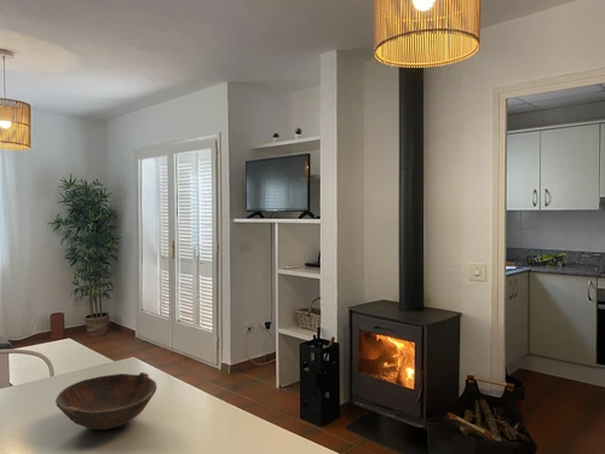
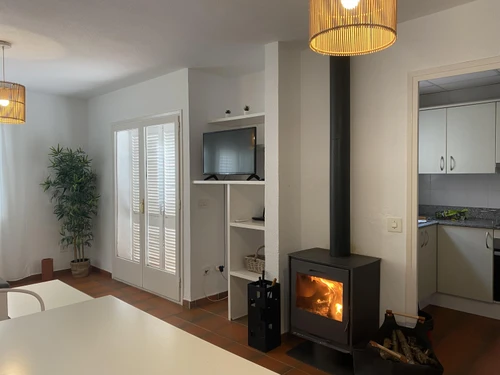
- bowl [54,372,159,431]
